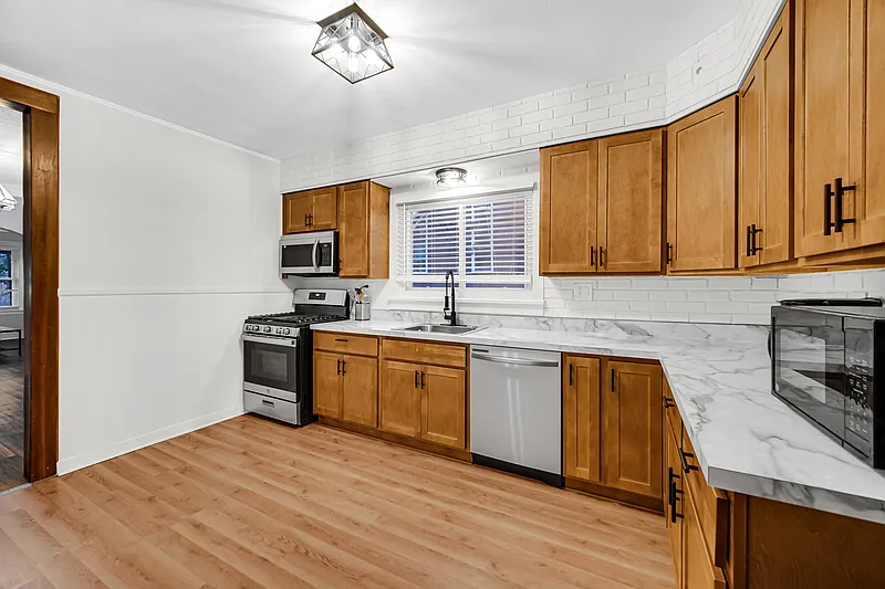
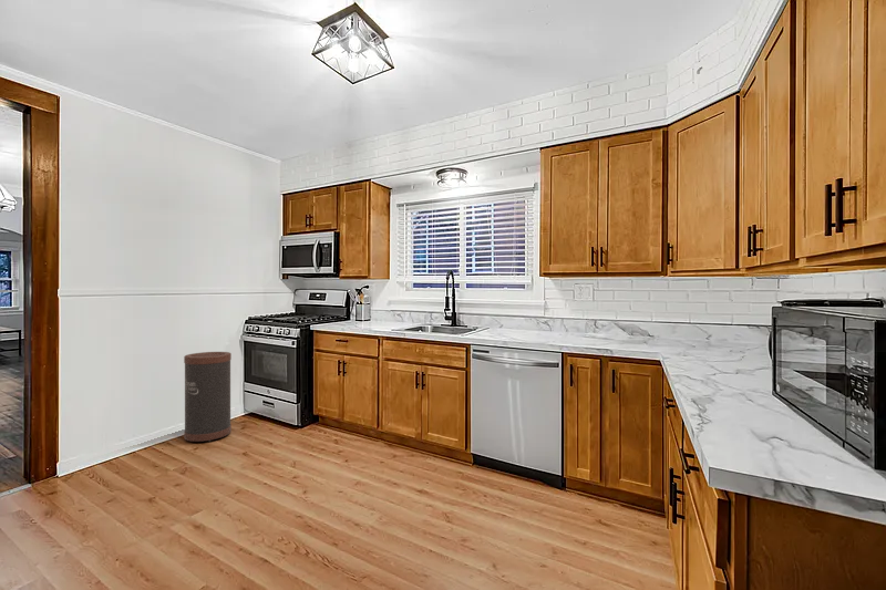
+ trash can [183,351,233,443]
